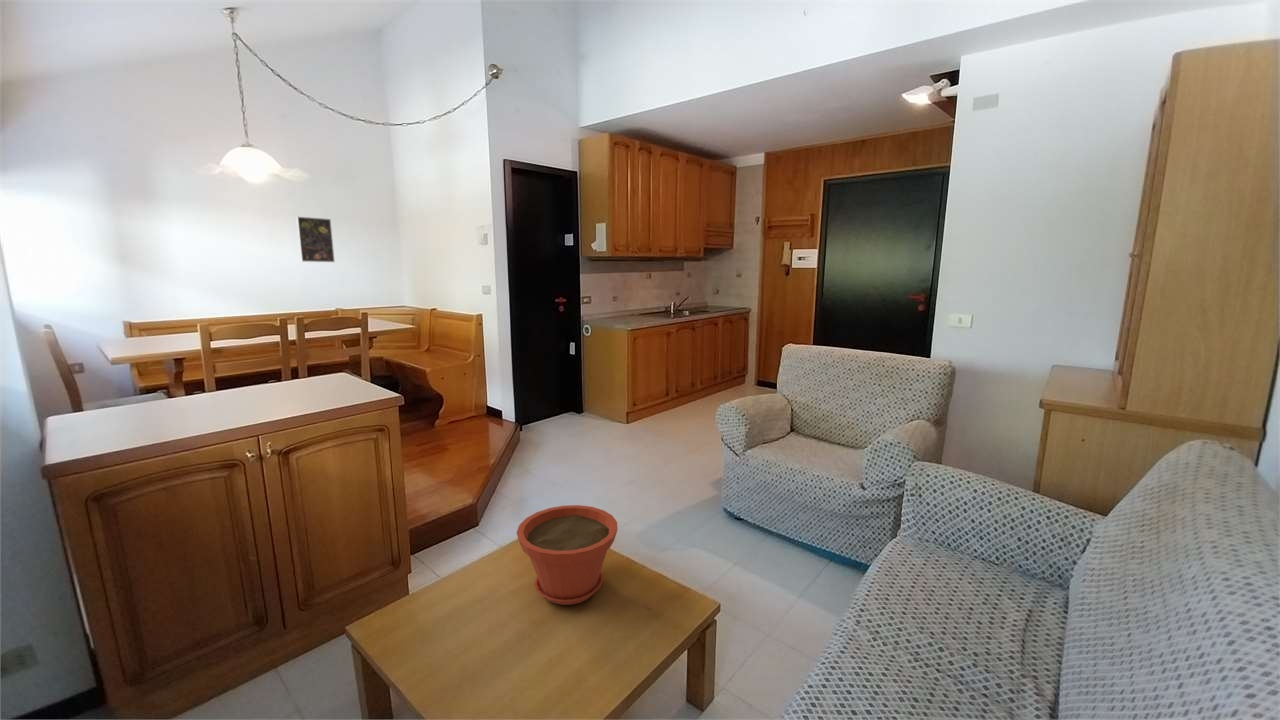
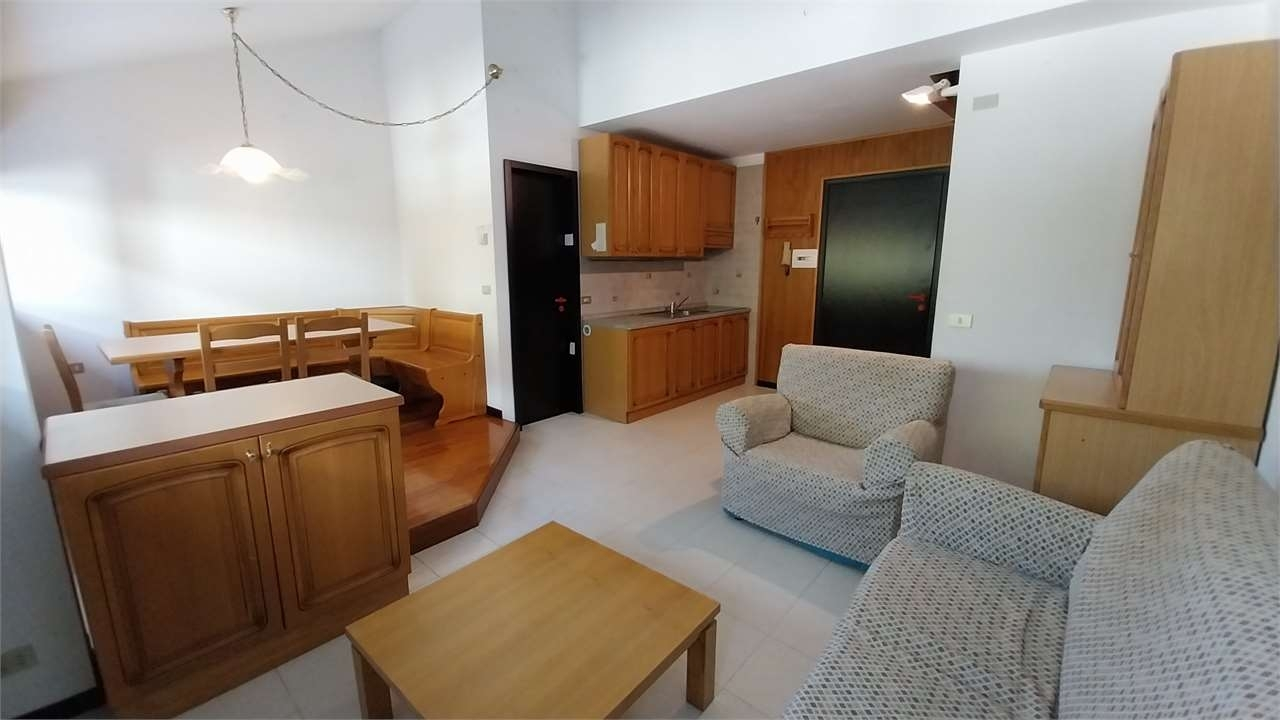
- plant pot [516,504,619,606]
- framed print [295,216,336,263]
